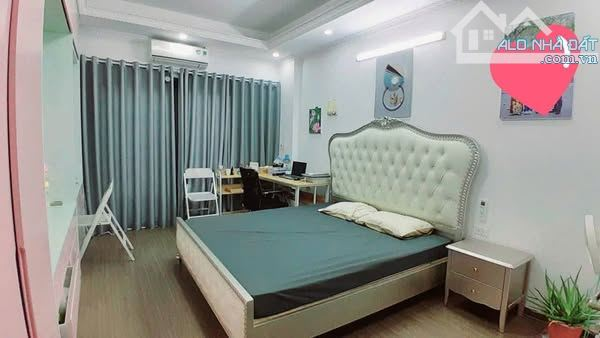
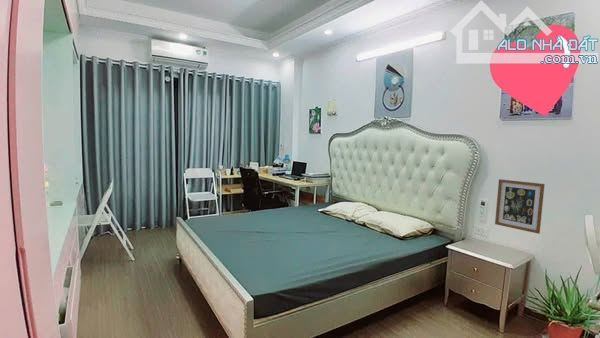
+ wall art [494,178,545,235]
